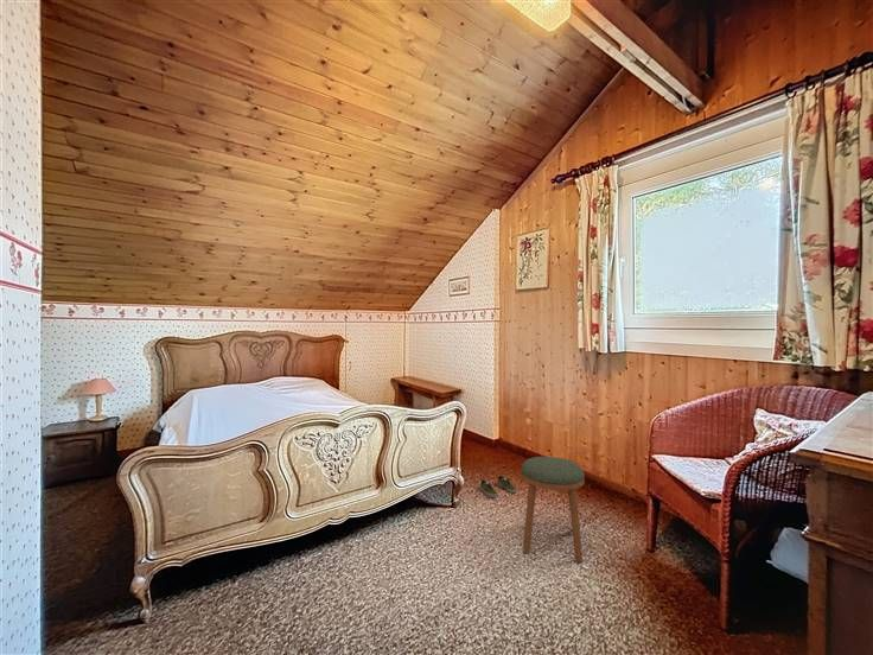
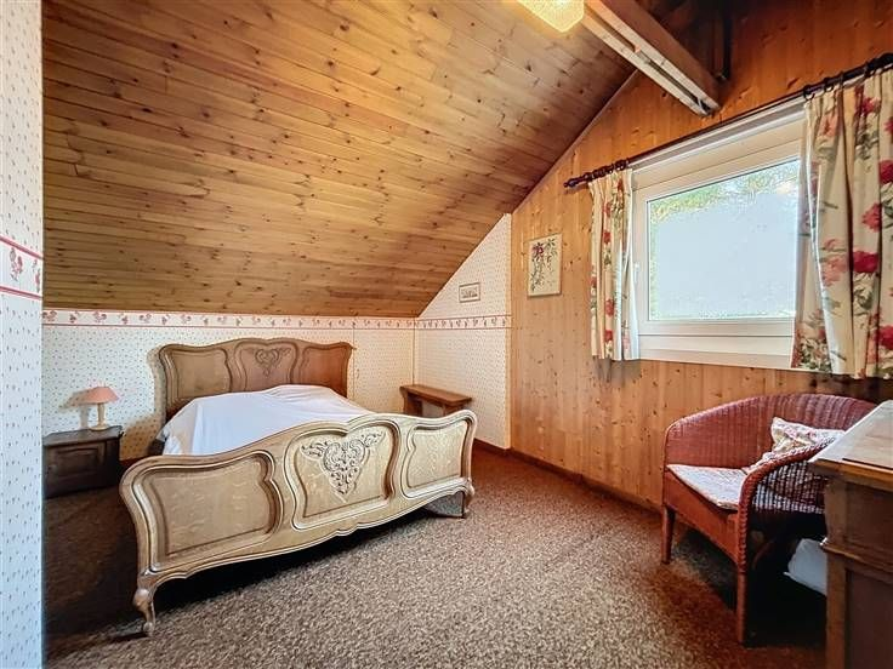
- stool [520,456,586,564]
- shoe [479,475,517,498]
